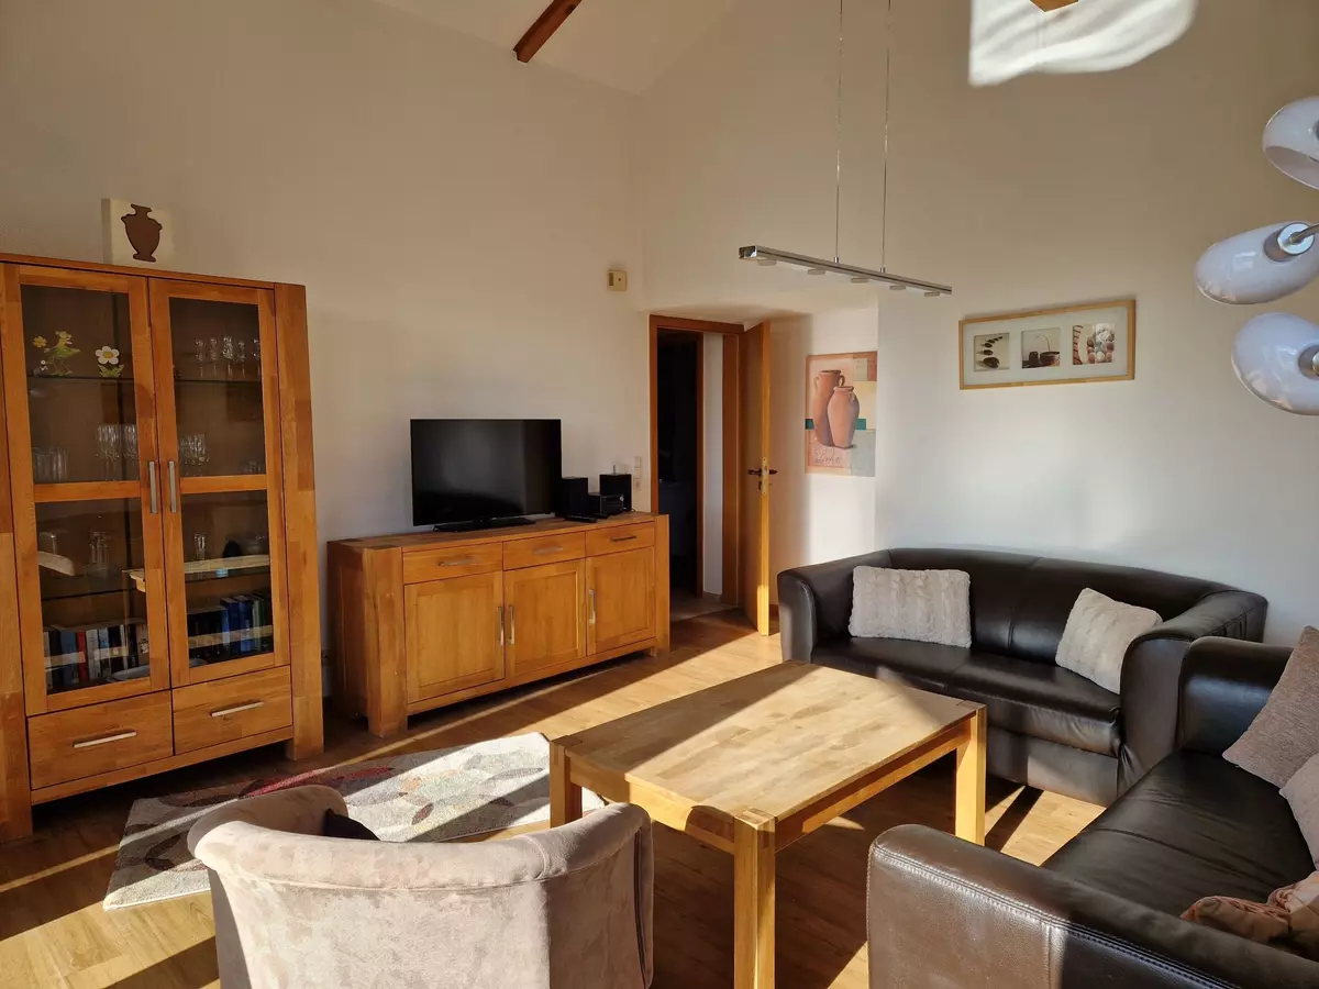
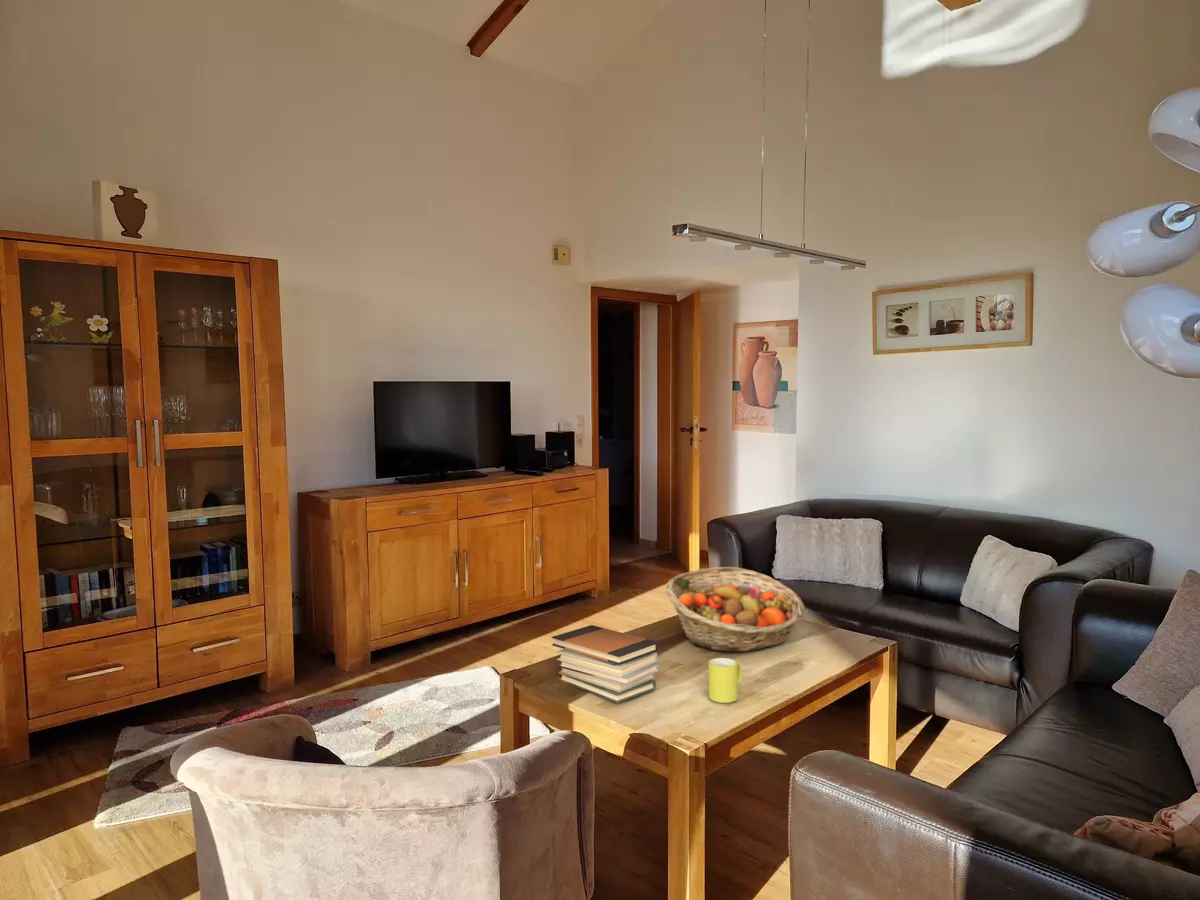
+ mug [708,657,743,704]
+ book stack [551,624,660,704]
+ fruit basket [665,566,806,653]
